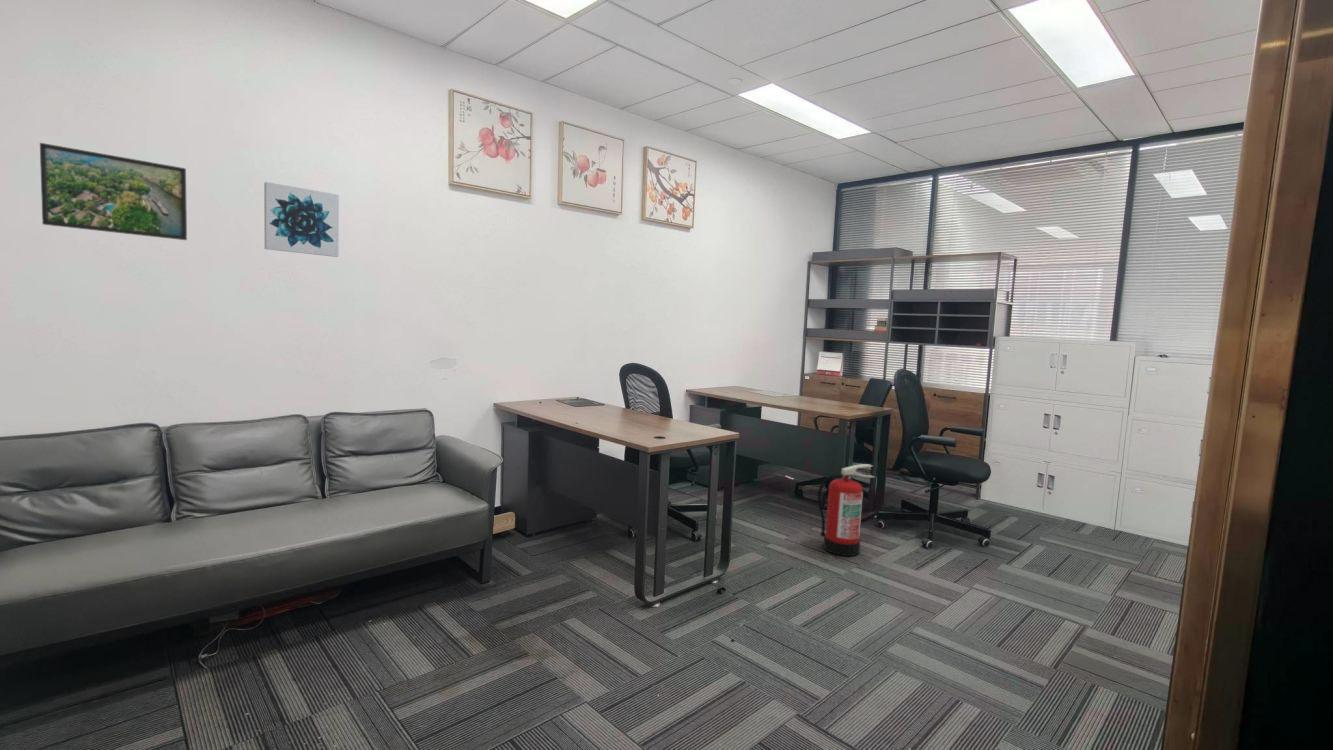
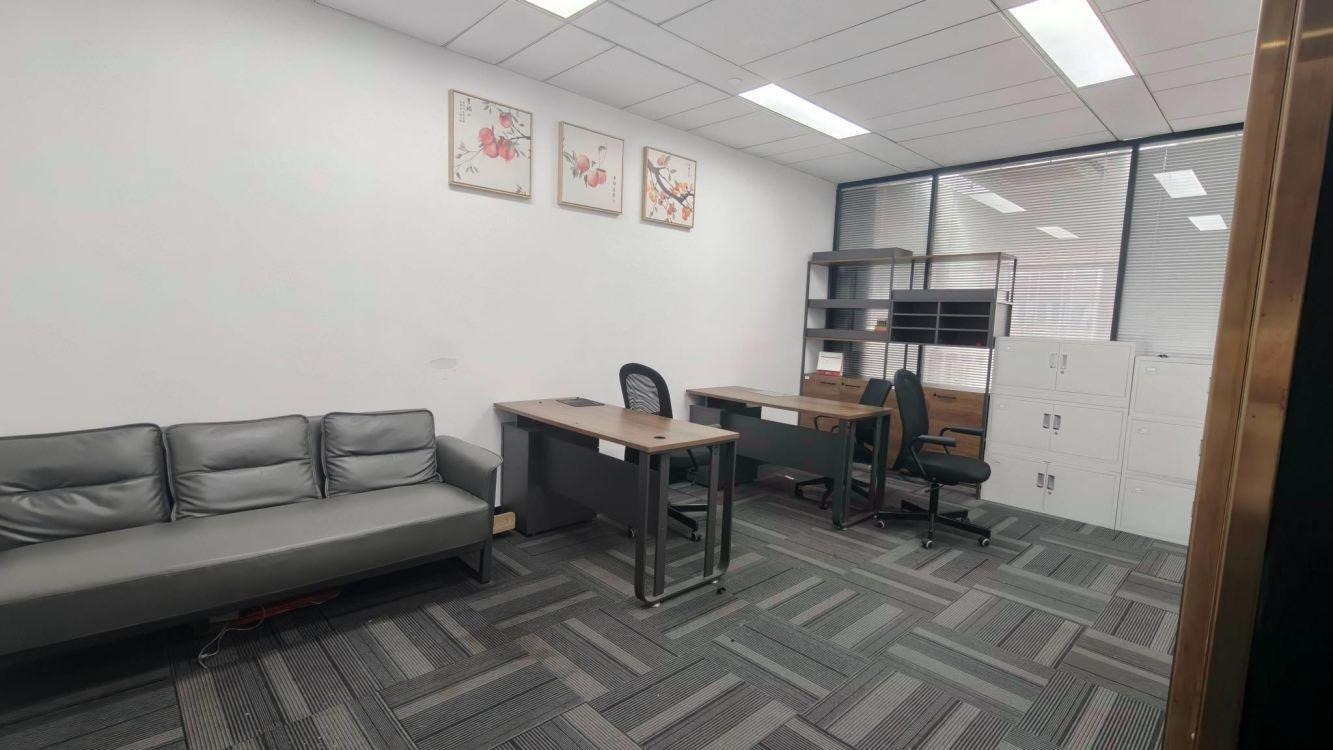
- wall art [263,181,340,258]
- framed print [39,142,188,241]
- fire extinguisher [817,463,875,557]
